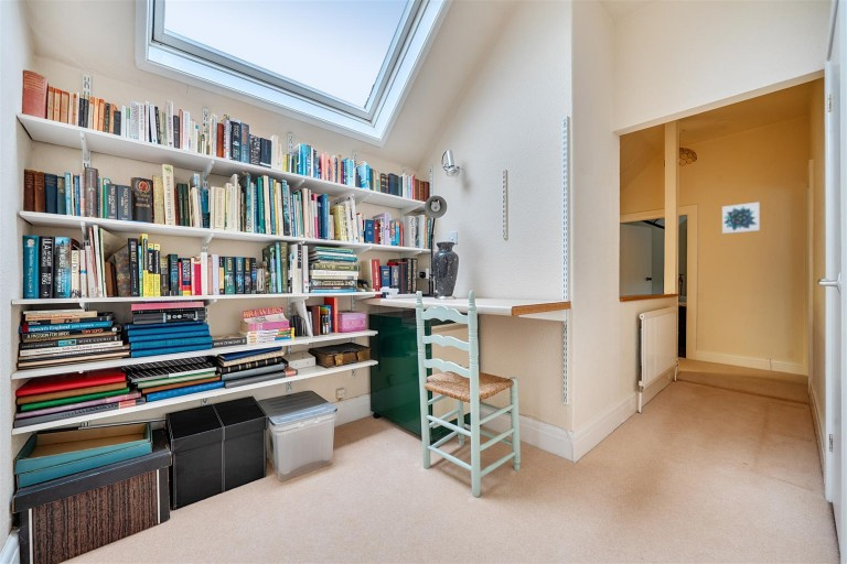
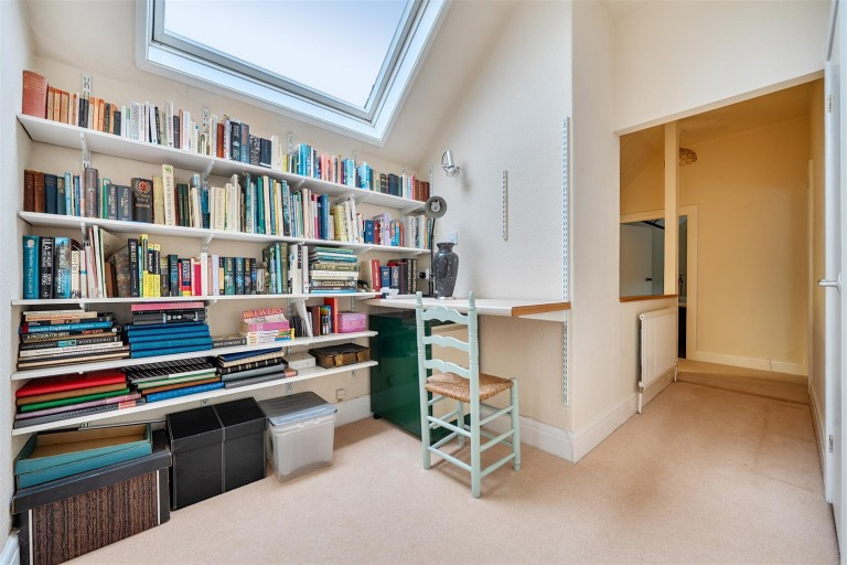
- wall art [721,200,761,235]
